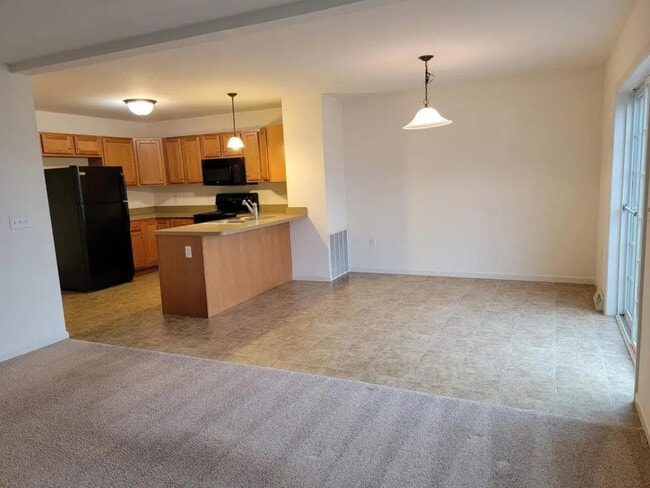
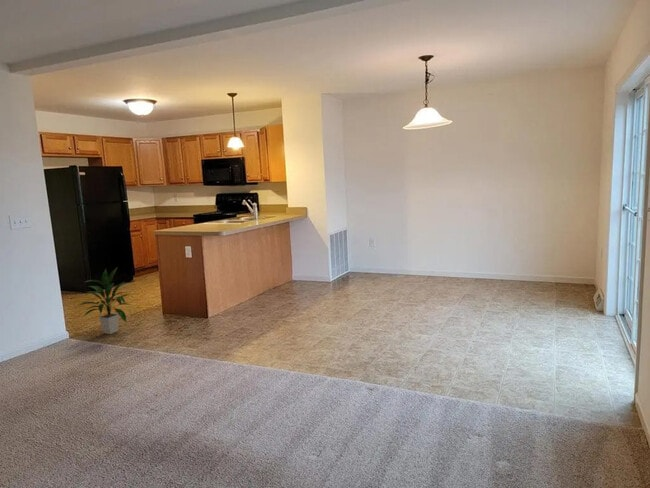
+ indoor plant [77,267,132,335]
